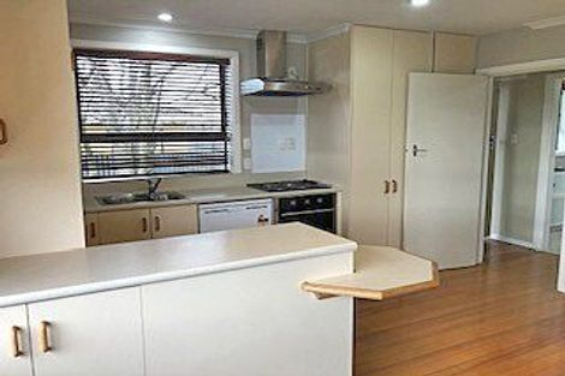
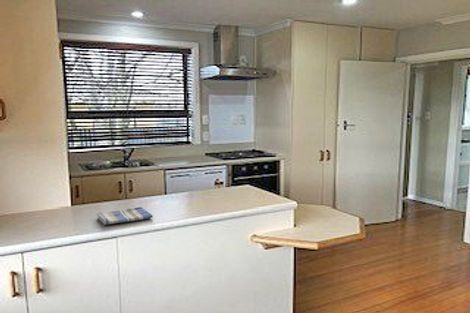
+ dish towel [96,206,154,226]
